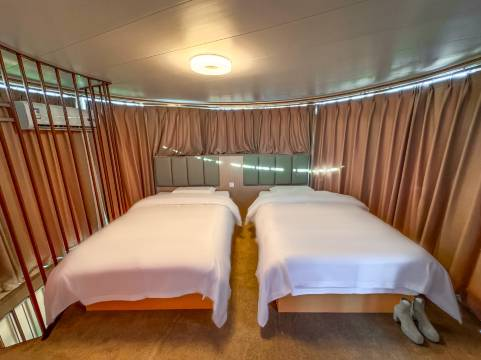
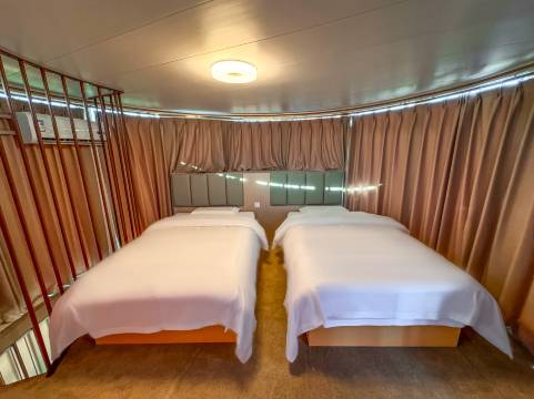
- boots [393,294,440,345]
